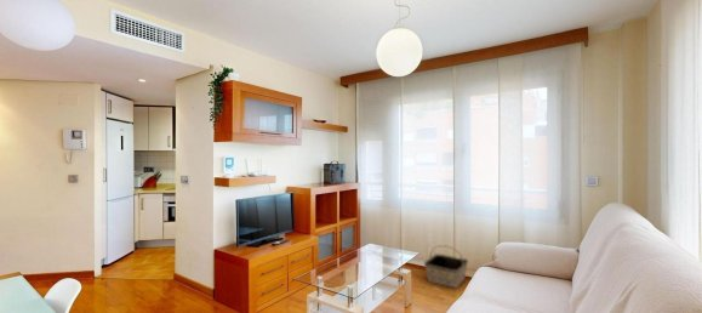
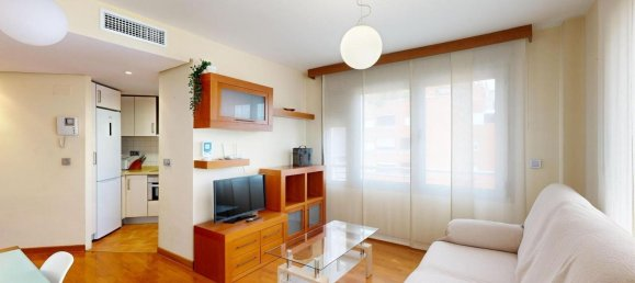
- basket [423,244,469,290]
